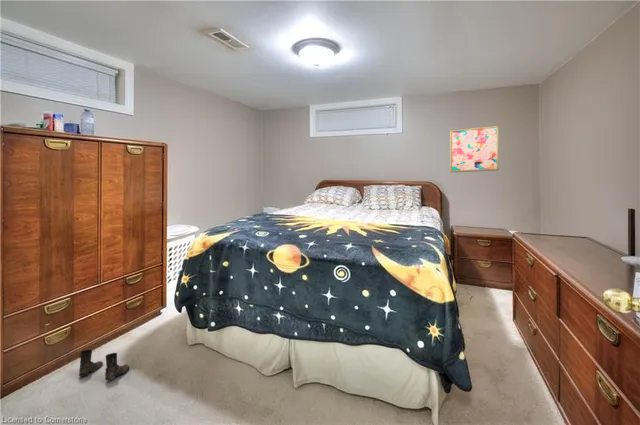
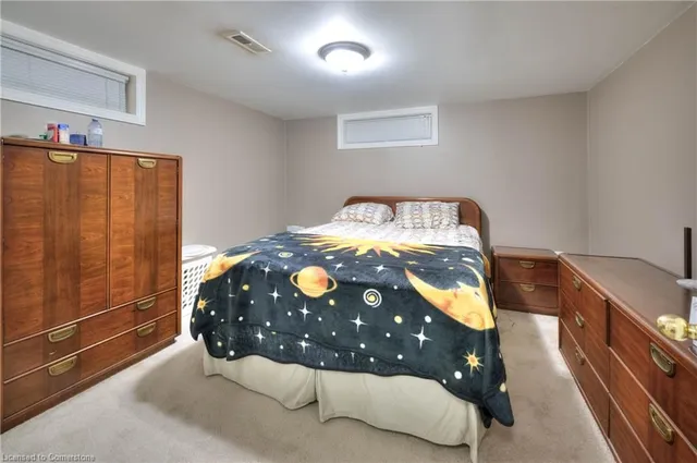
- wall art [449,125,500,174]
- boots [78,349,130,381]
